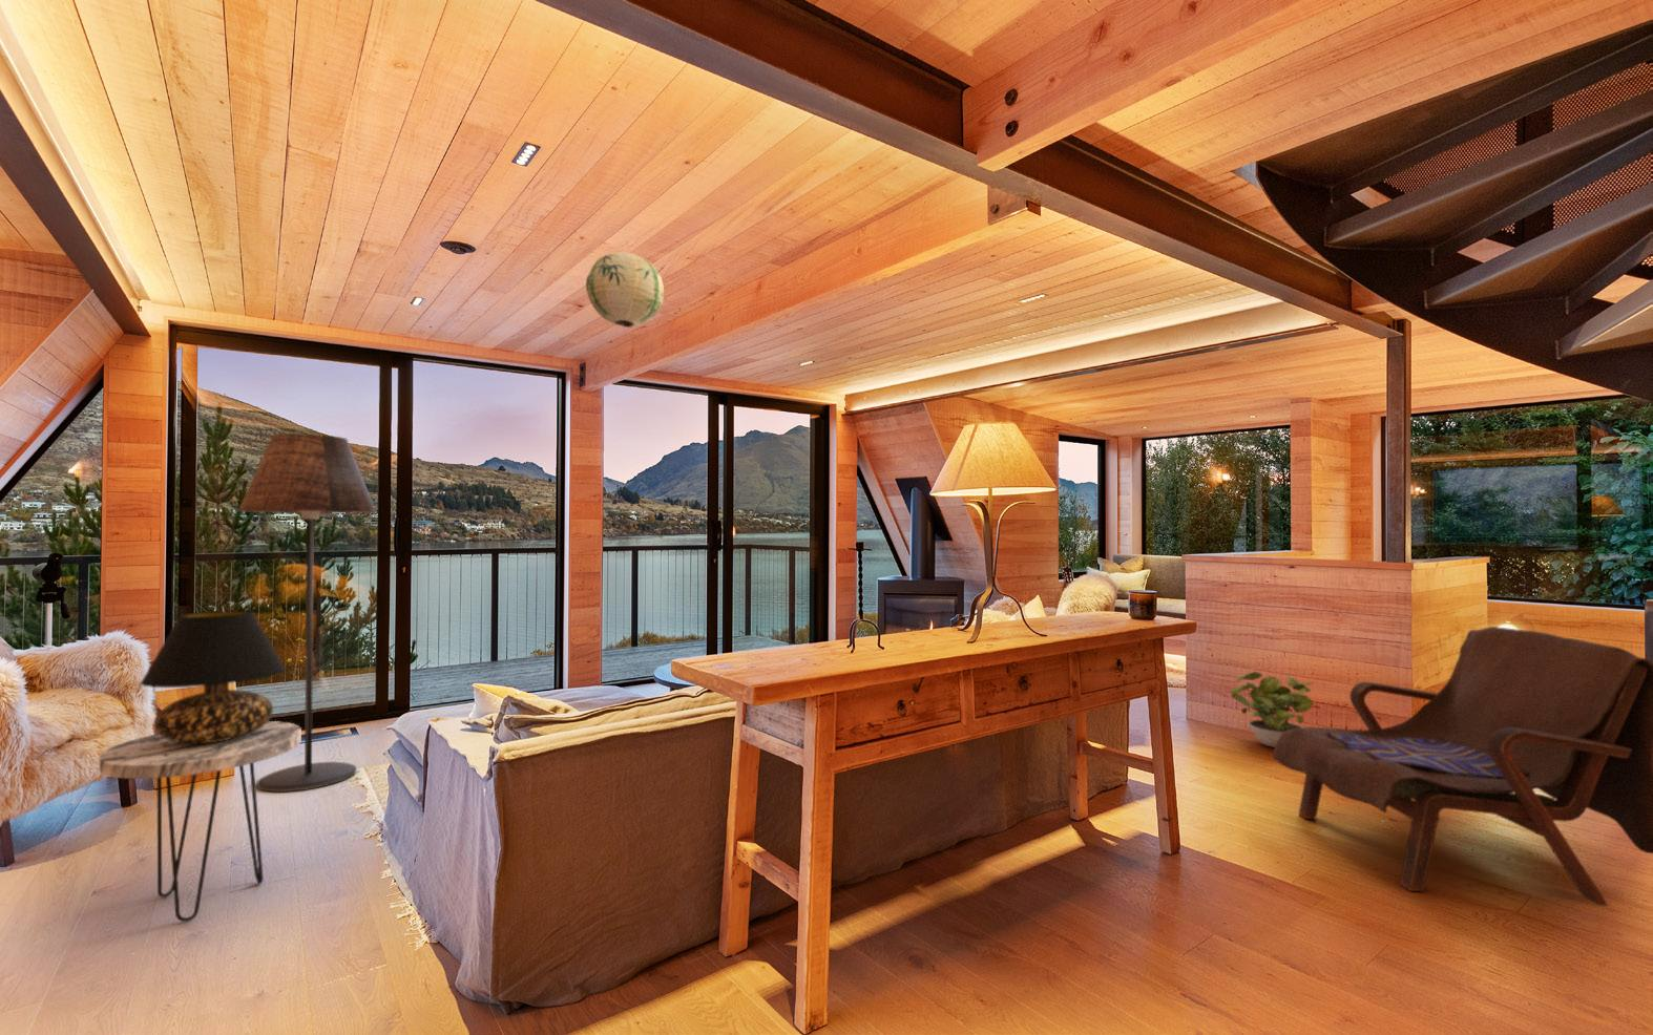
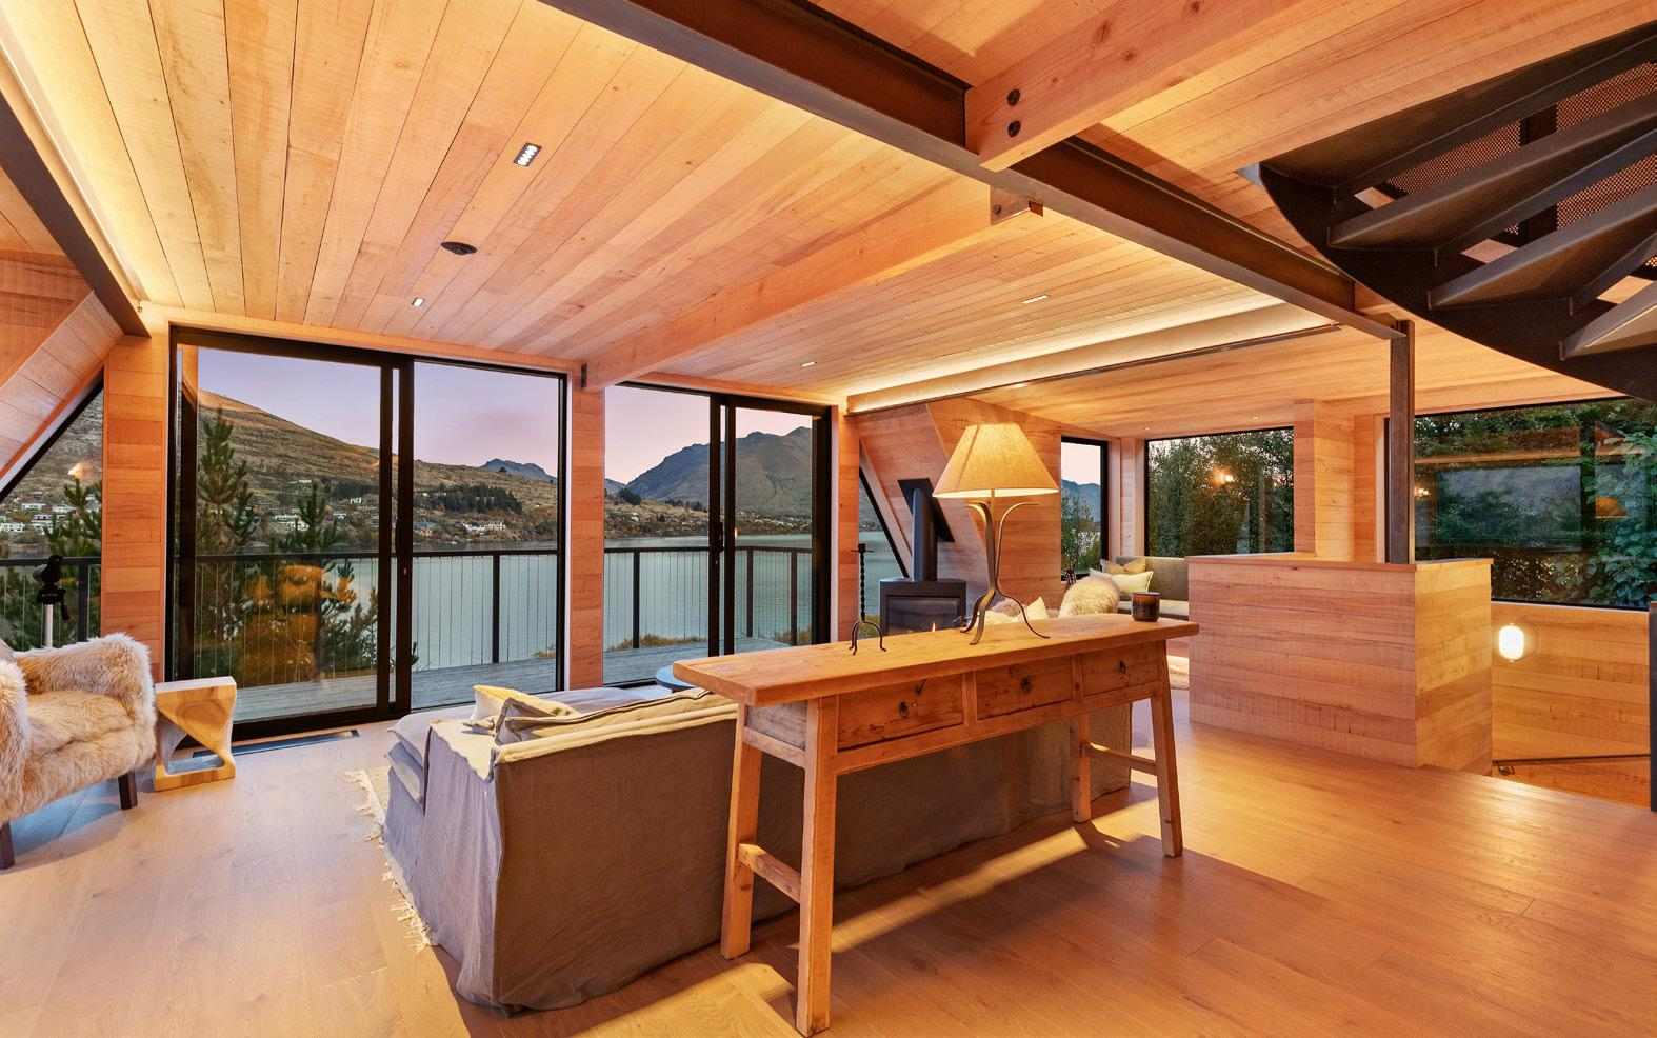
- table lamp [138,609,287,743]
- potted plant [1228,671,1314,749]
- floor lamp [237,433,377,794]
- paper lantern [584,250,664,329]
- side table [98,720,303,923]
- armchair [1273,626,1653,907]
